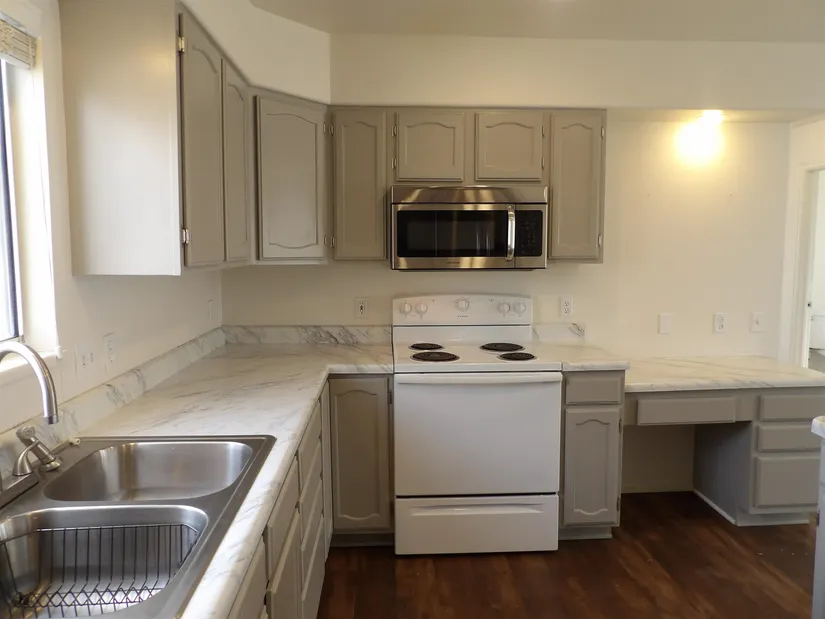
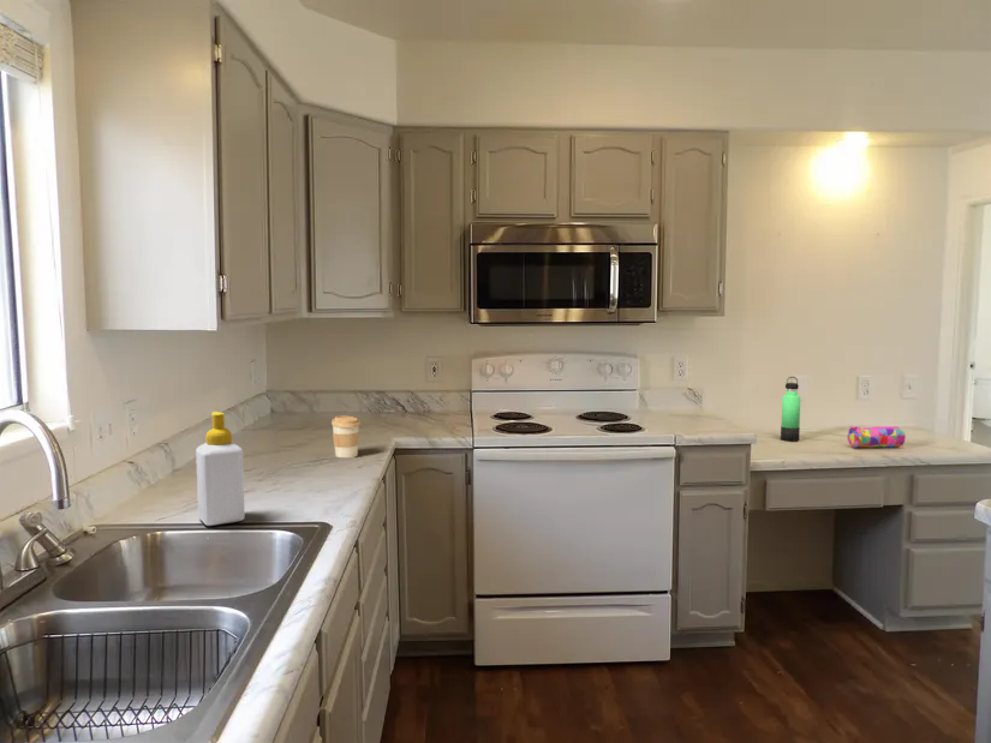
+ soap bottle [195,411,246,527]
+ thermos bottle [780,376,801,442]
+ pencil case [847,425,907,449]
+ coffee cup [330,414,362,459]
